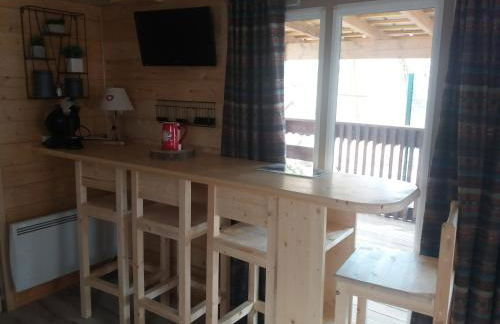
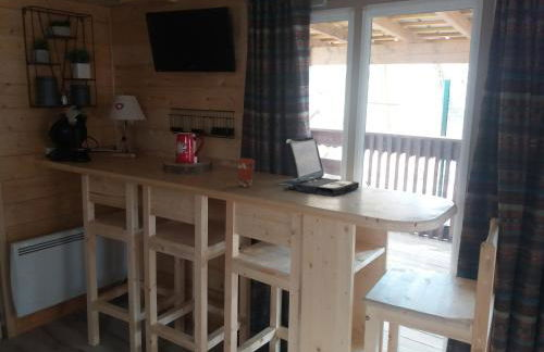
+ laptop [282,136,360,197]
+ coffee cup [235,158,256,188]
